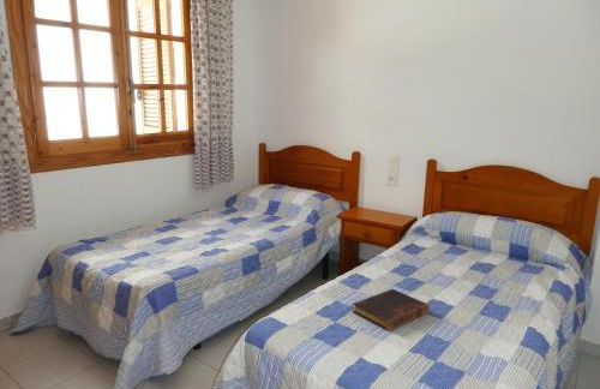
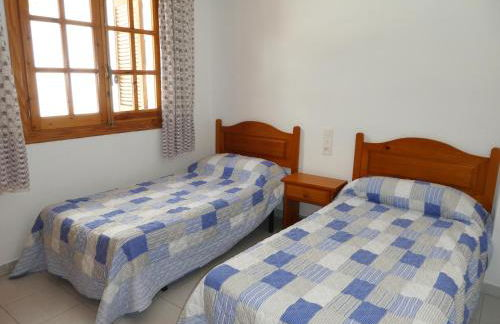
- book [352,288,431,333]
